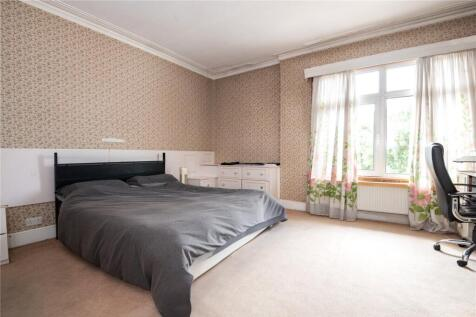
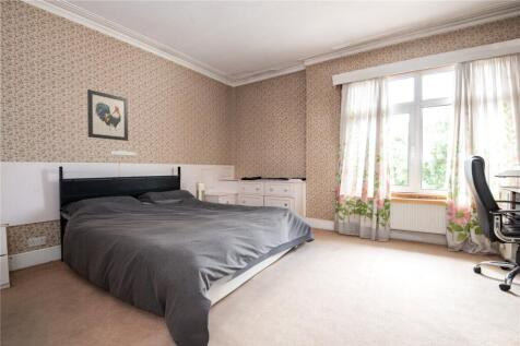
+ wall art [86,88,129,142]
